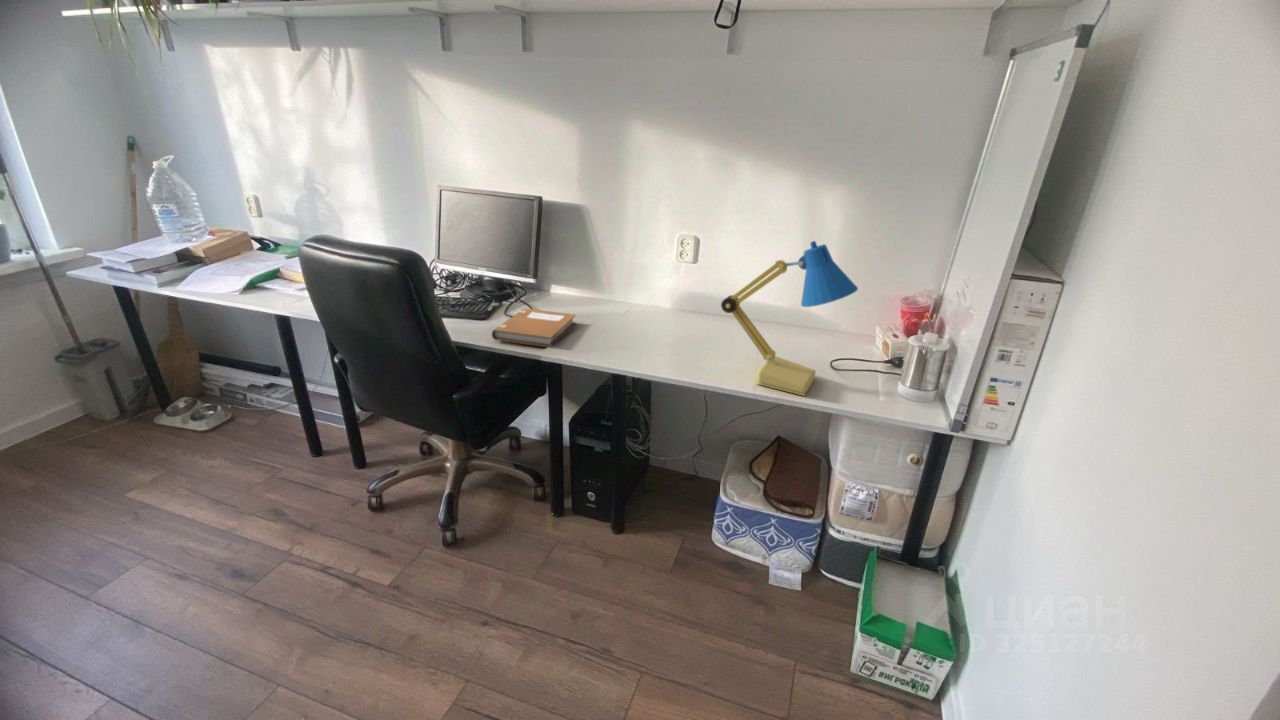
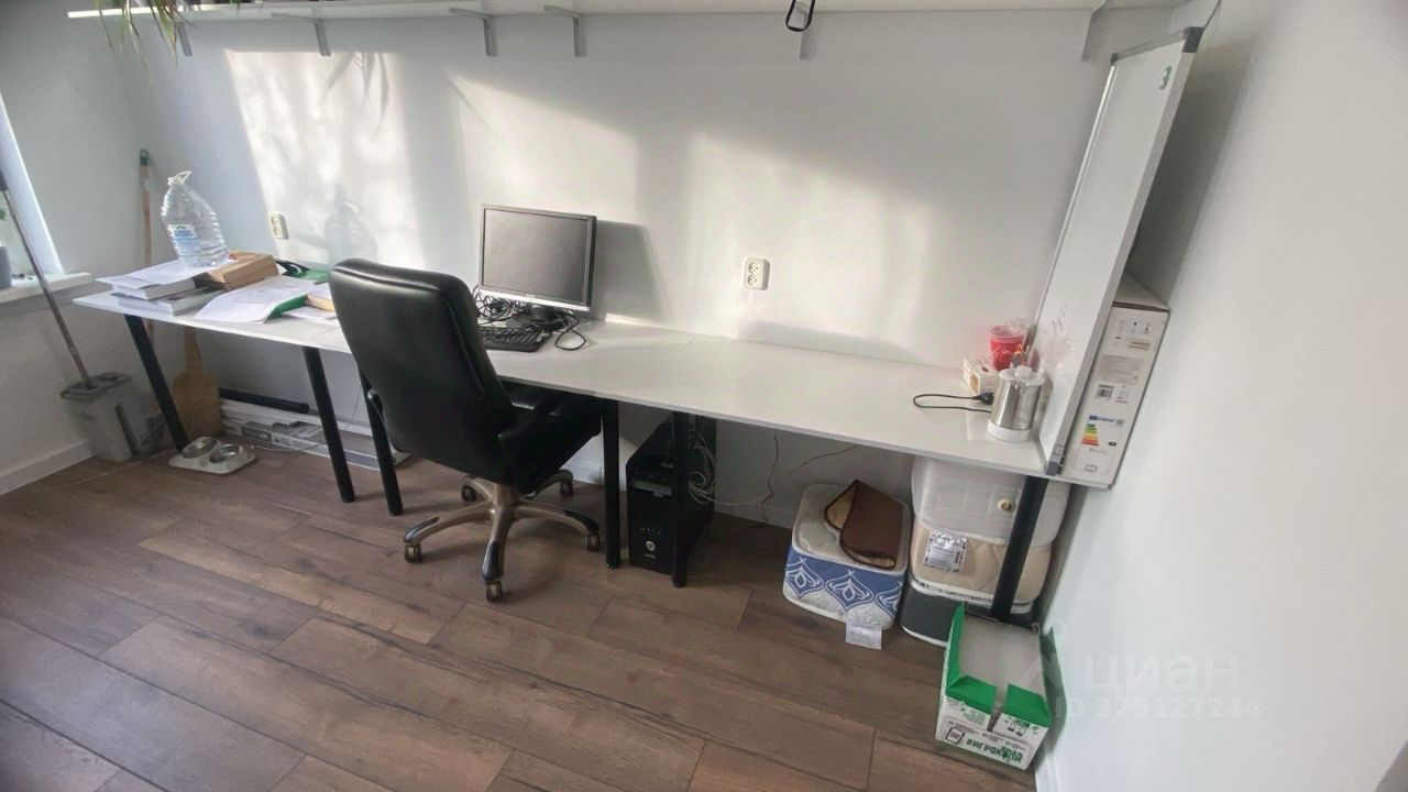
- desk lamp [720,240,859,397]
- notebook [491,307,577,348]
